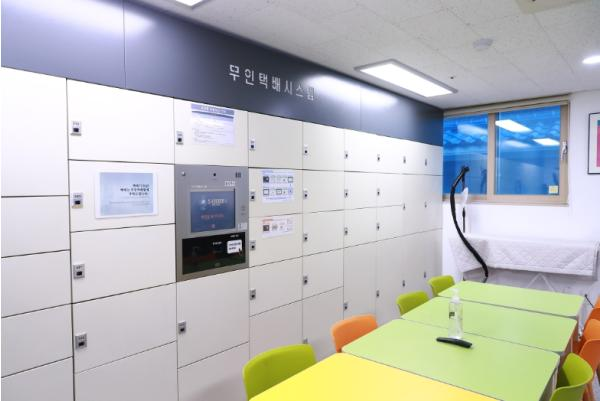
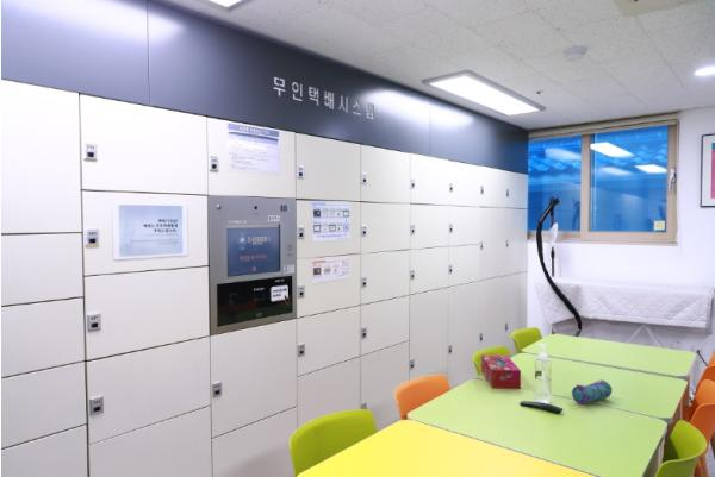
+ pencil case [571,378,614,406]
+ tissue box [480,354,522,390]
